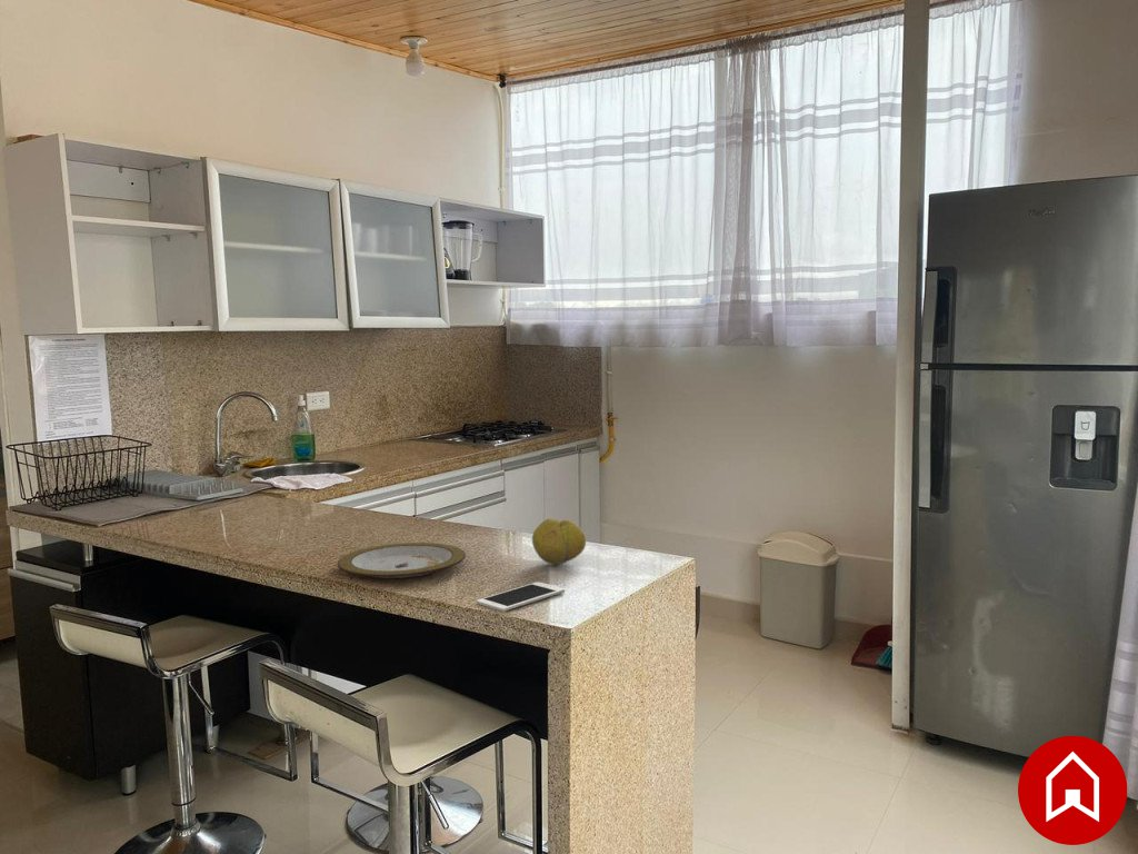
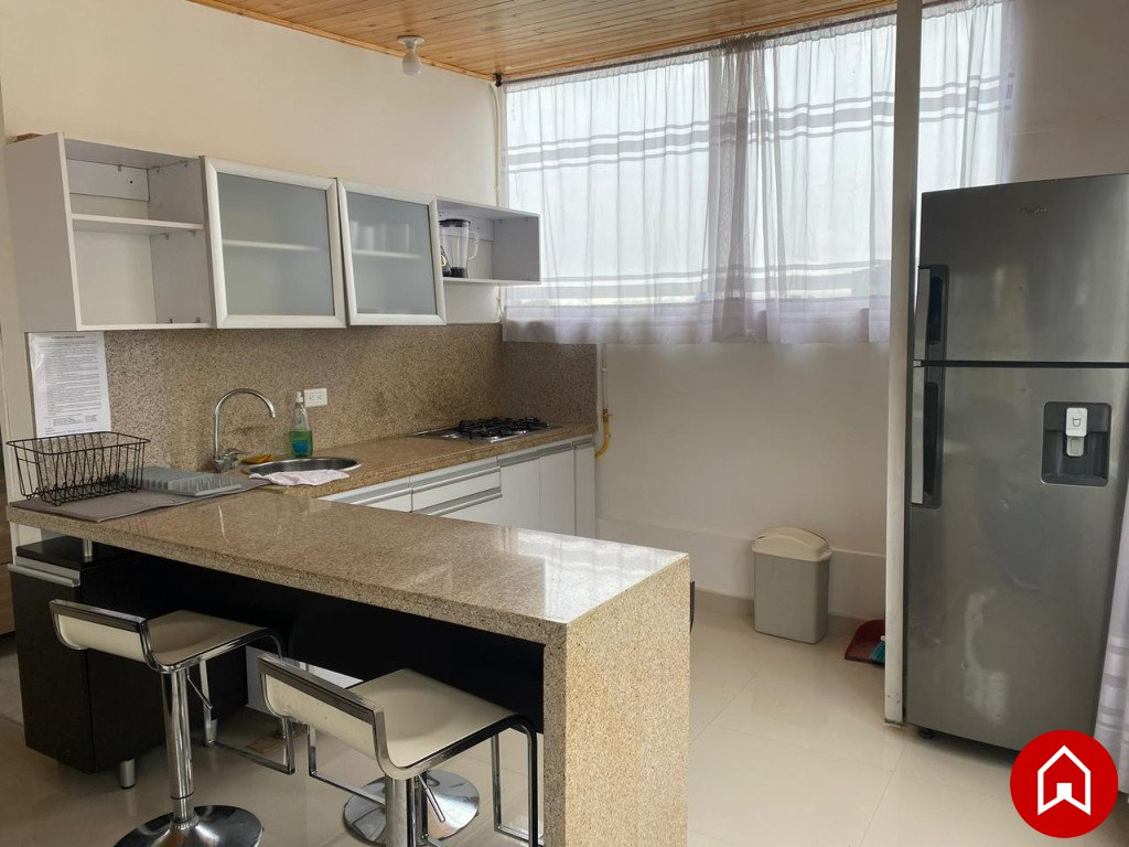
- plate [337,542,467,580]
- fruit [531,517,587,566]
- cell phone [476,580,566,613]
